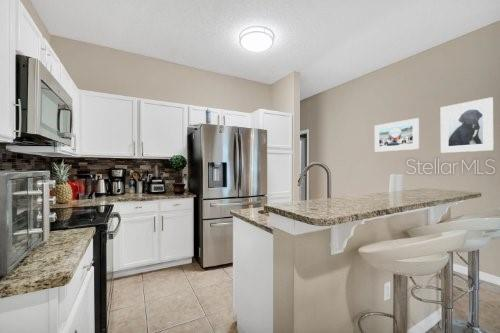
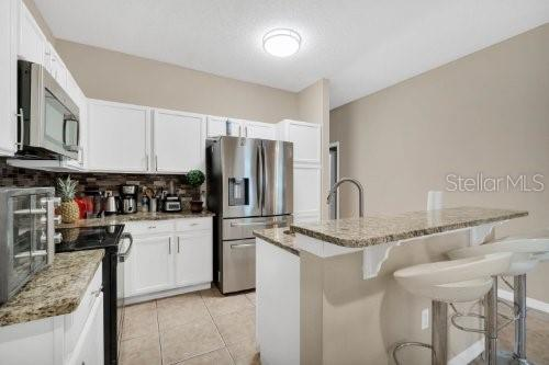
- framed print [374,117,420,153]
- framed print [440,96,494,154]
